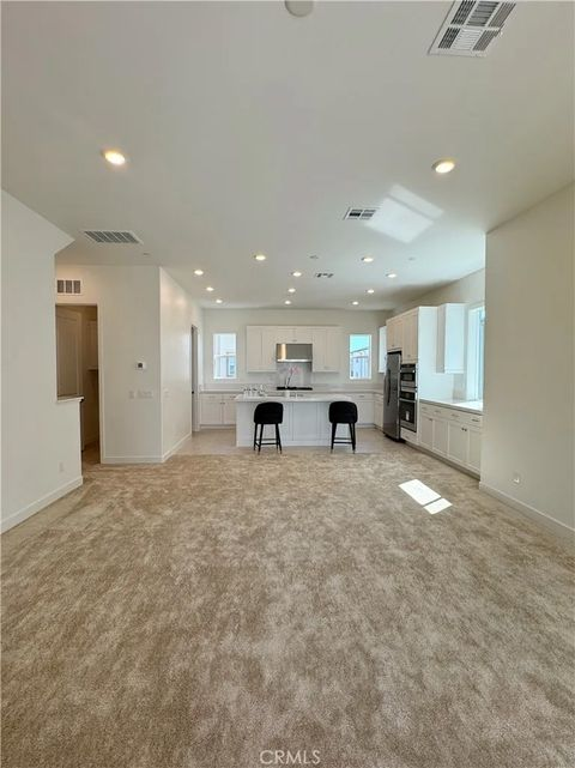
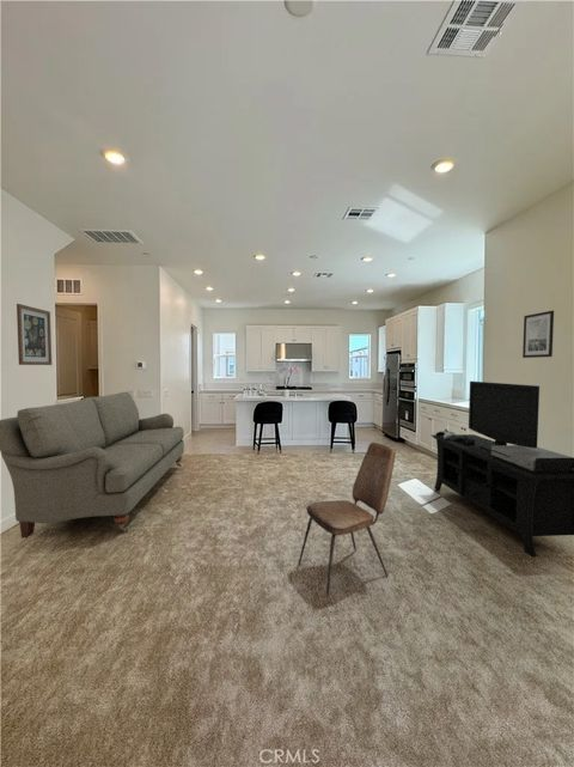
+ wall art [521,310,555,359]
+ dining chair [298,442,397,598]
+ sofa [0,390,185,540]
+ media console [430,381,574,558]
+ wall art [16,303,53,366]
